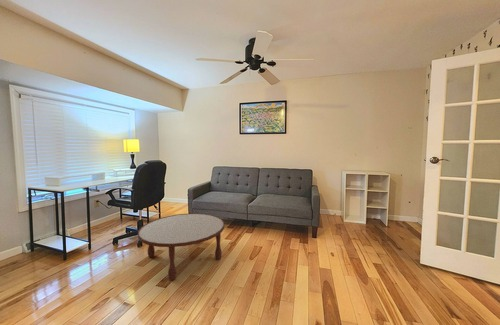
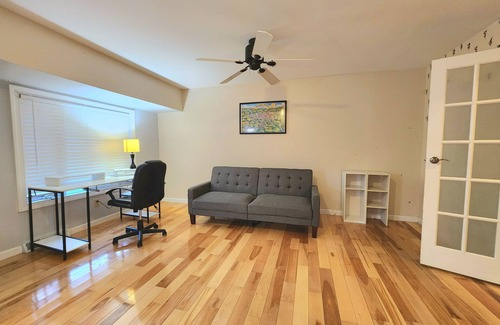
- coffee table [137,212,225,281]
